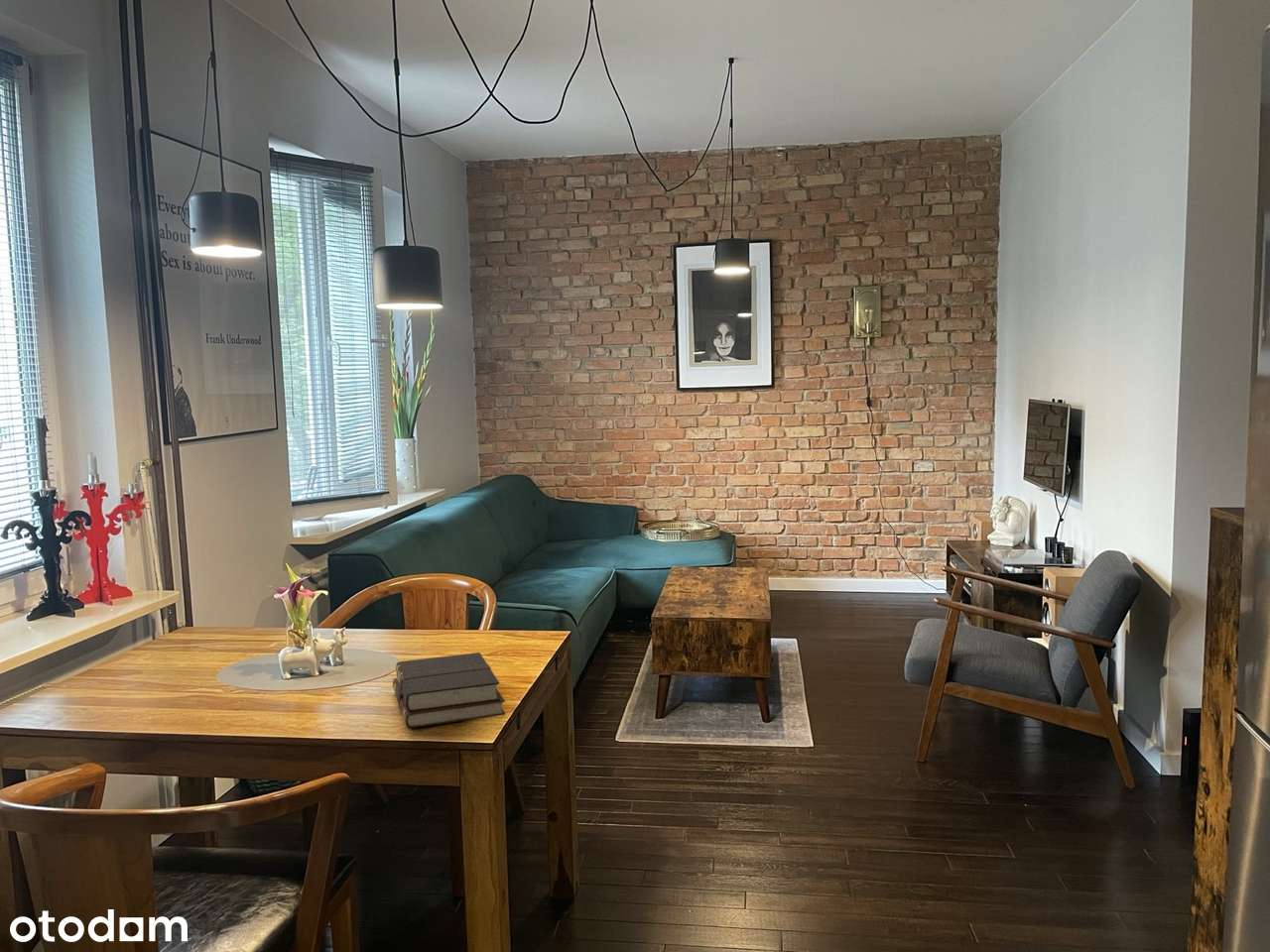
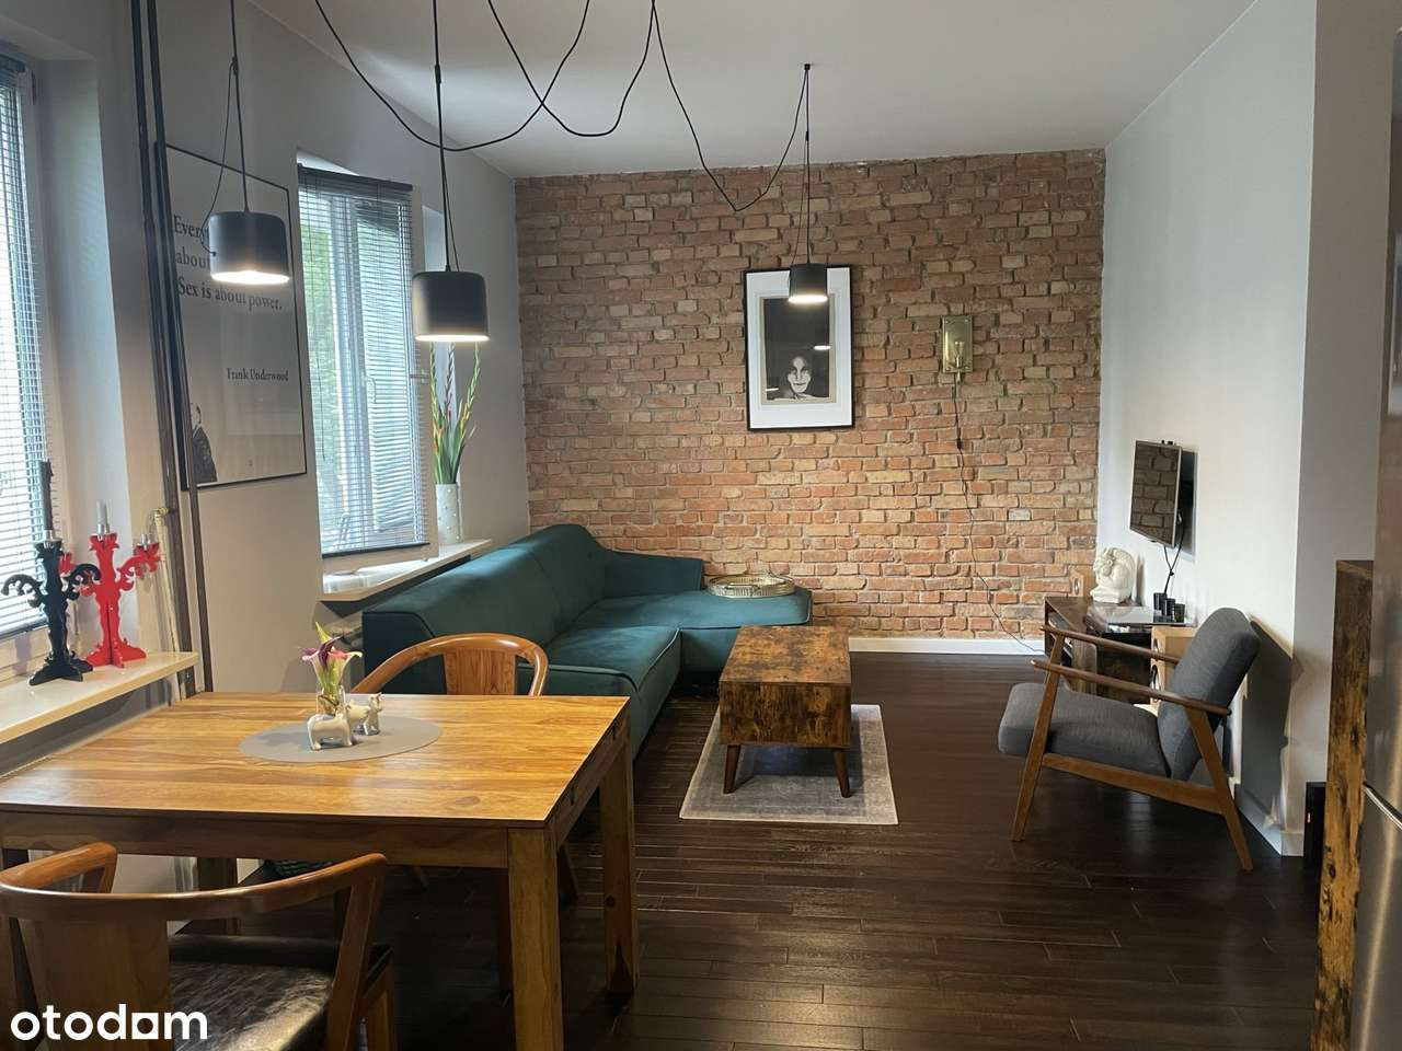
- bible [392,652,506,729]
